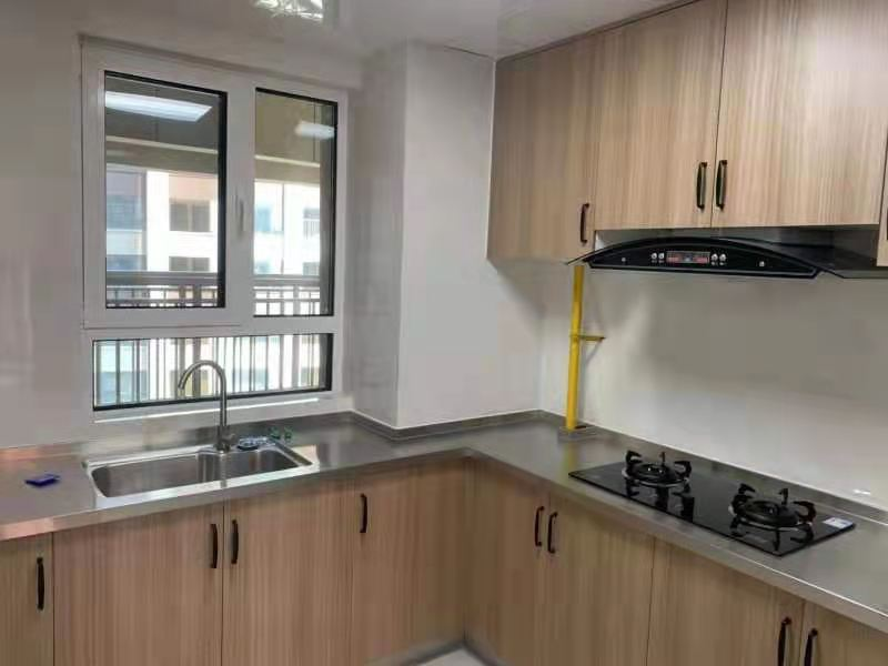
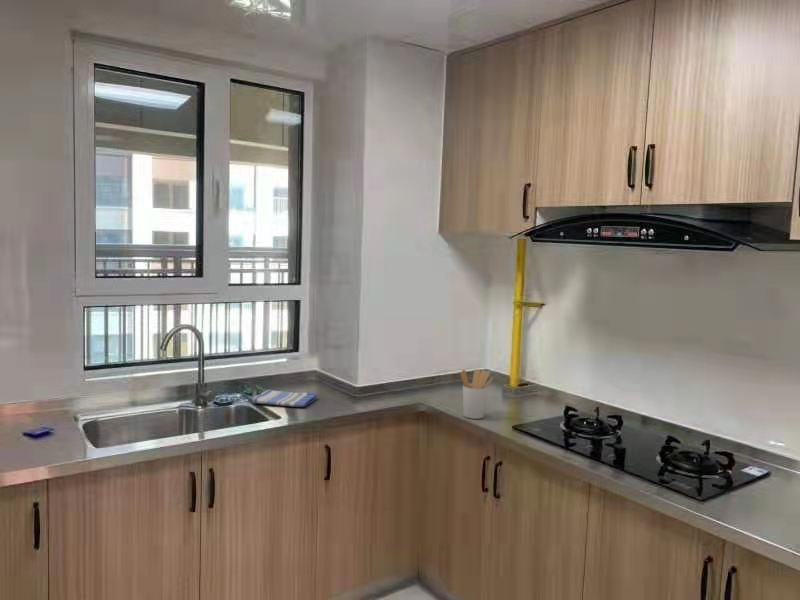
+ utensil holder [460,368,494,420]
+ dish towel [252,388,319,408]
